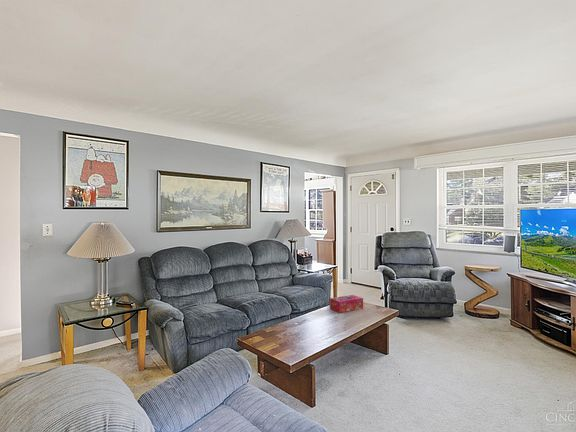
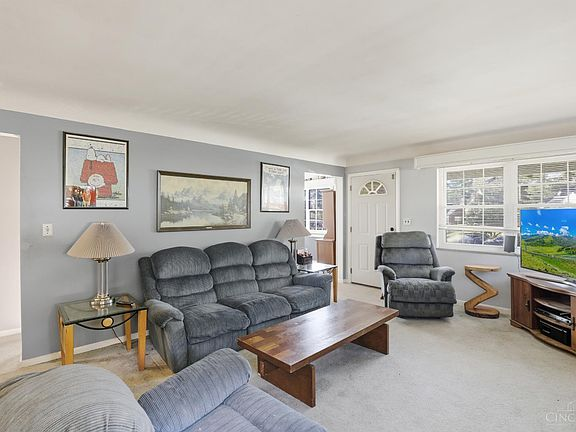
- tissue box [329,294,364,314]
